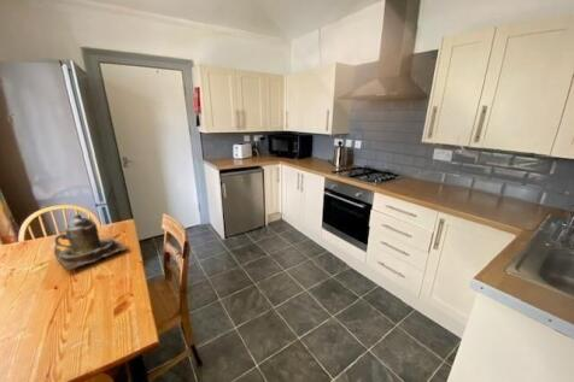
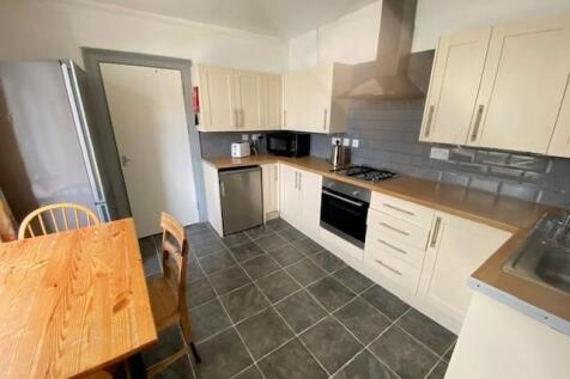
- teapot [53,213,130,271]
